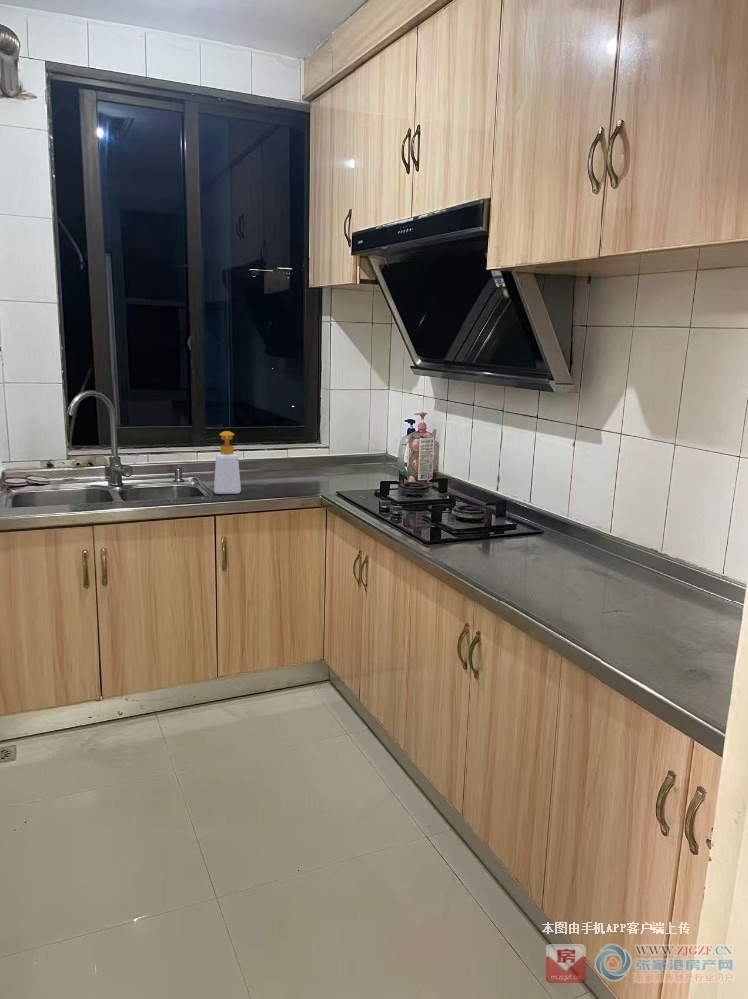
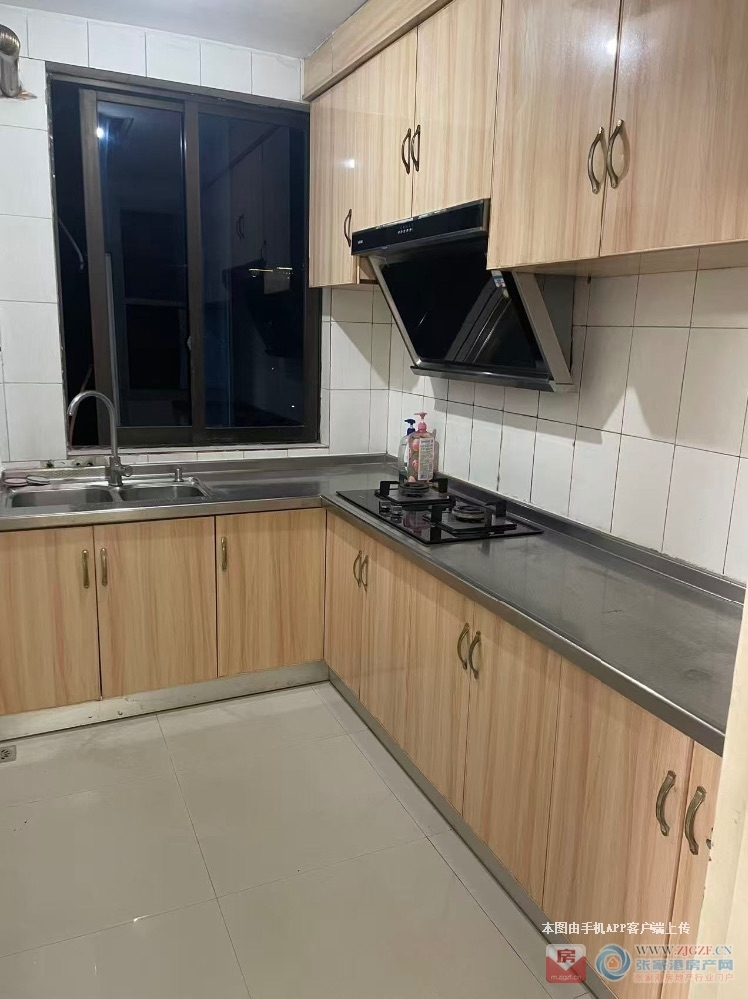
- soap bottle [213,430,242,495]
